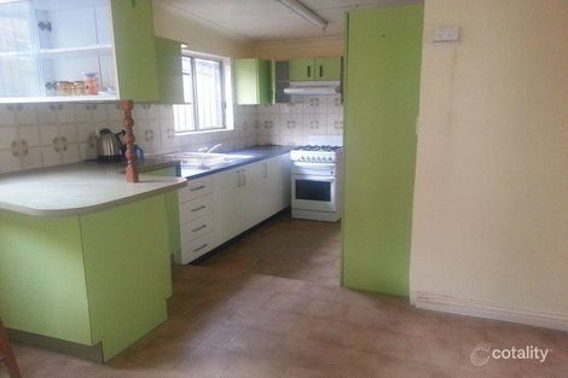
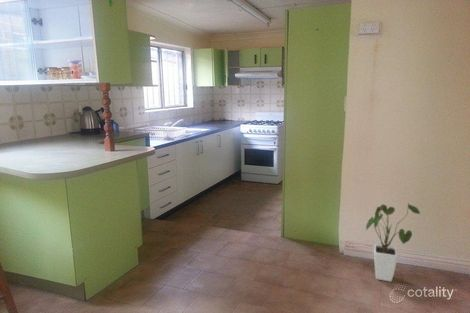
+ house plant [365,203,421,283]
